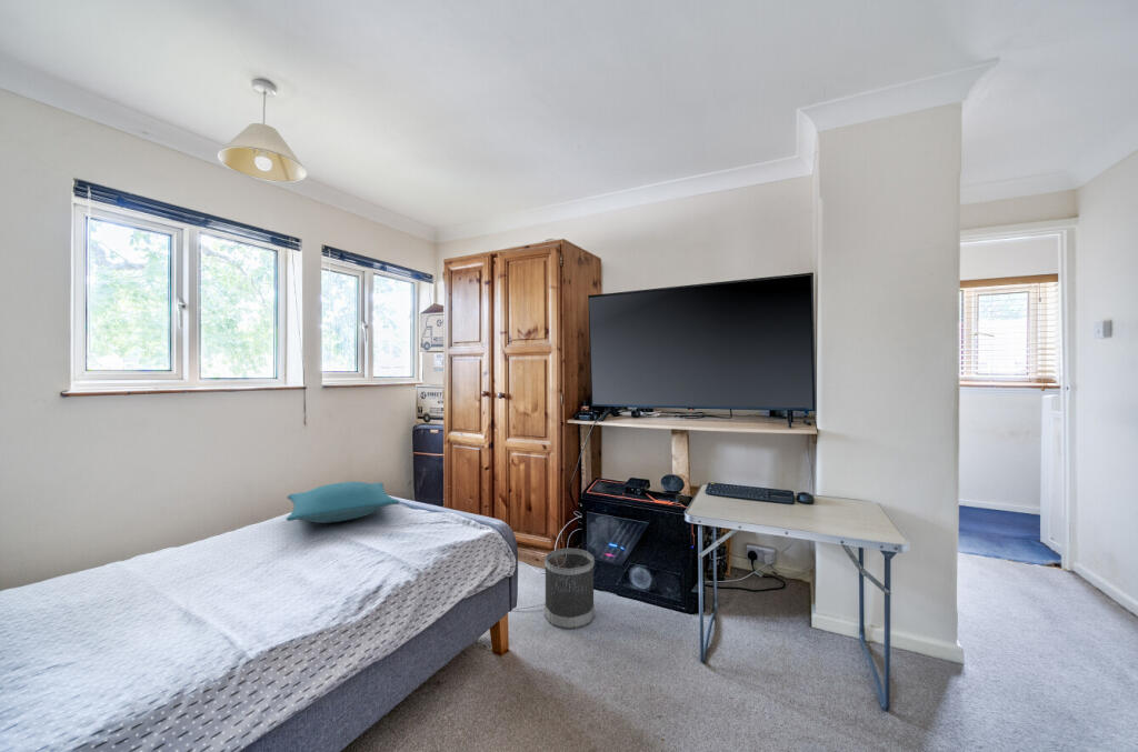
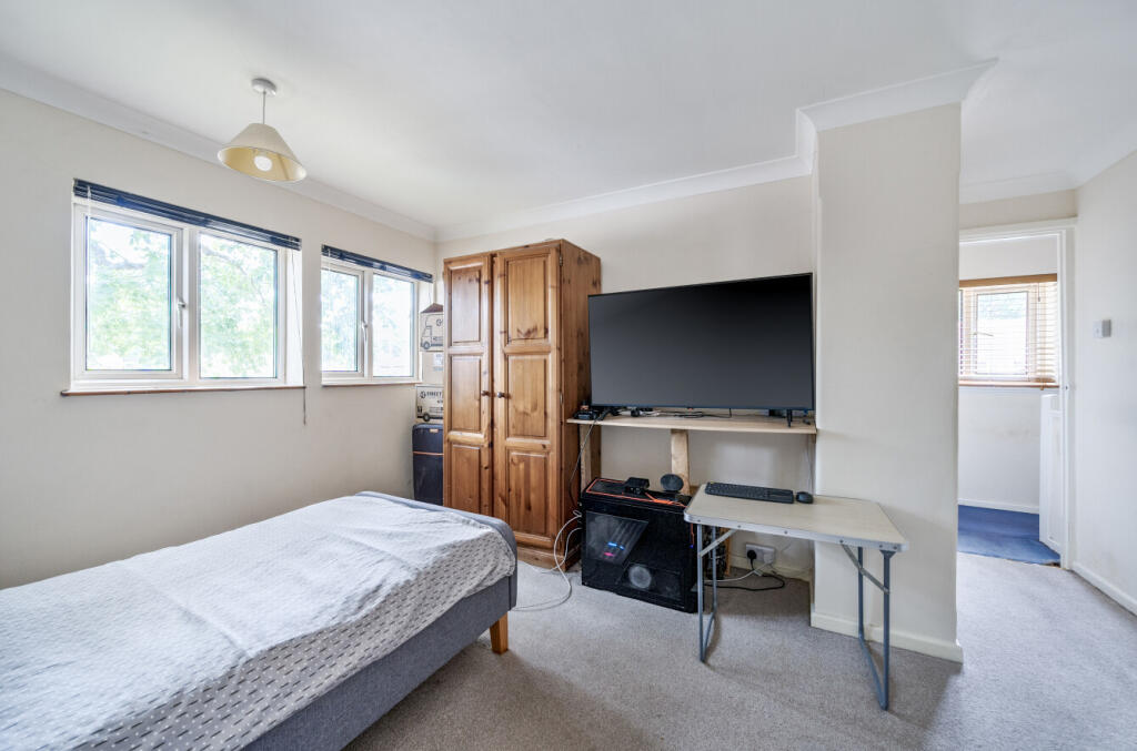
- wastebasket [543,547,596,631]
- pillow [286,481,400,524]
